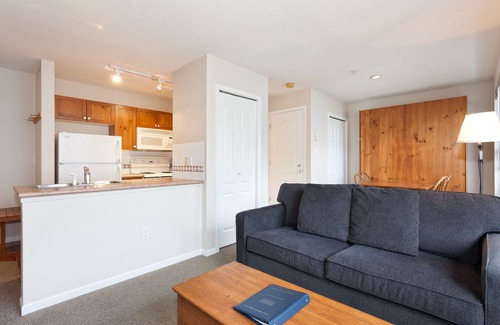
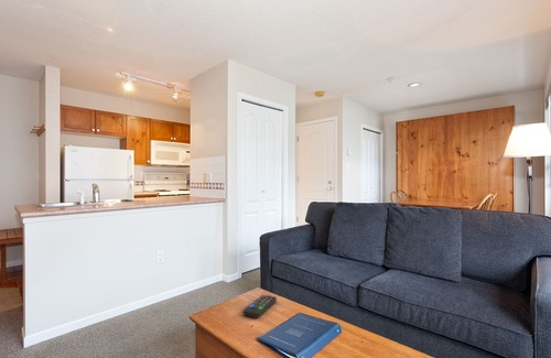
+ remote control [242,293,278,319]
